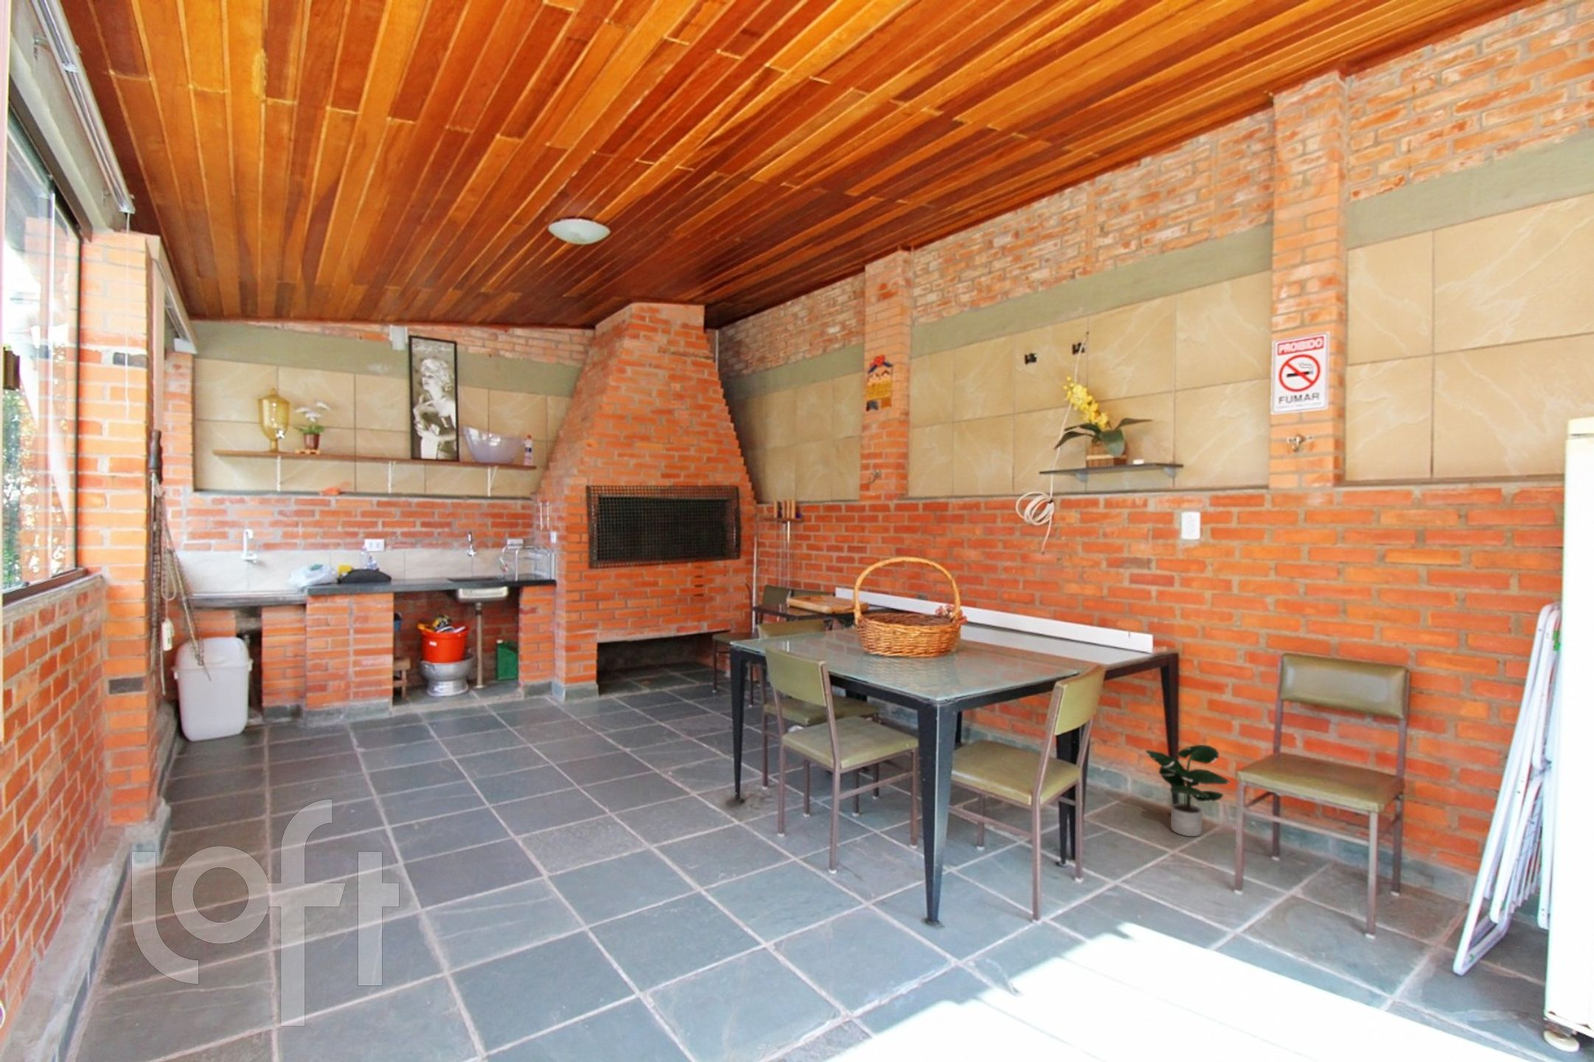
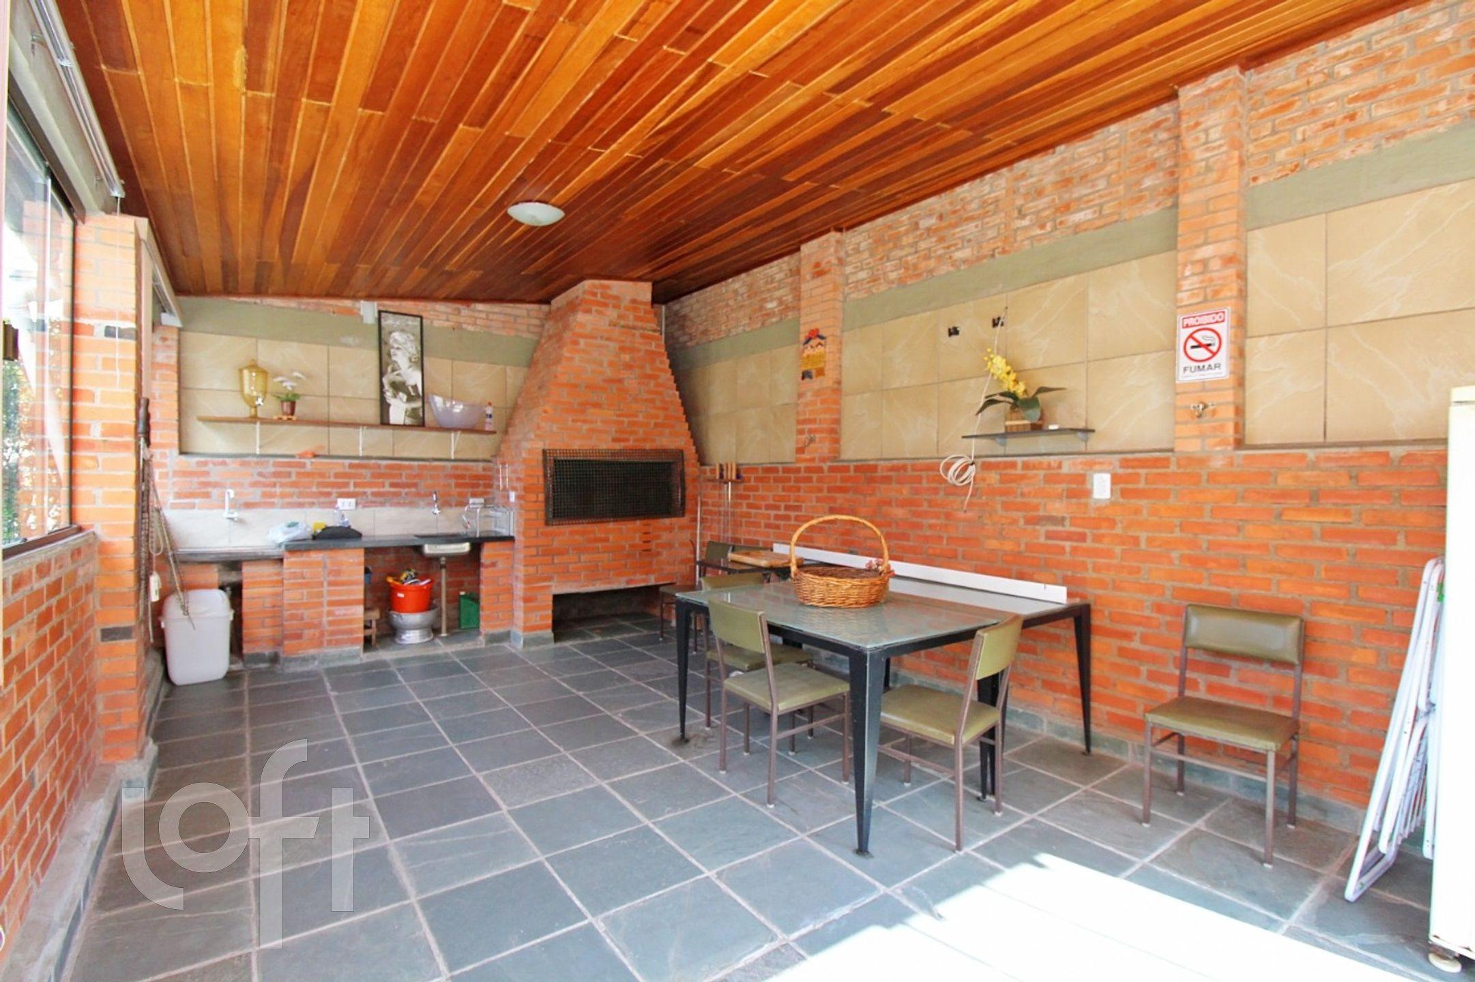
- potted plant [1145,744,1231,837]
